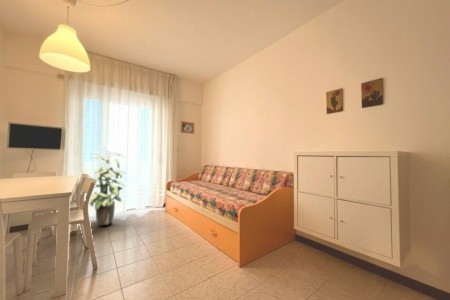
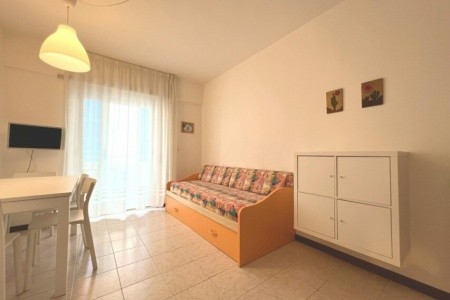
- indoor plant [88,146,127,227]
